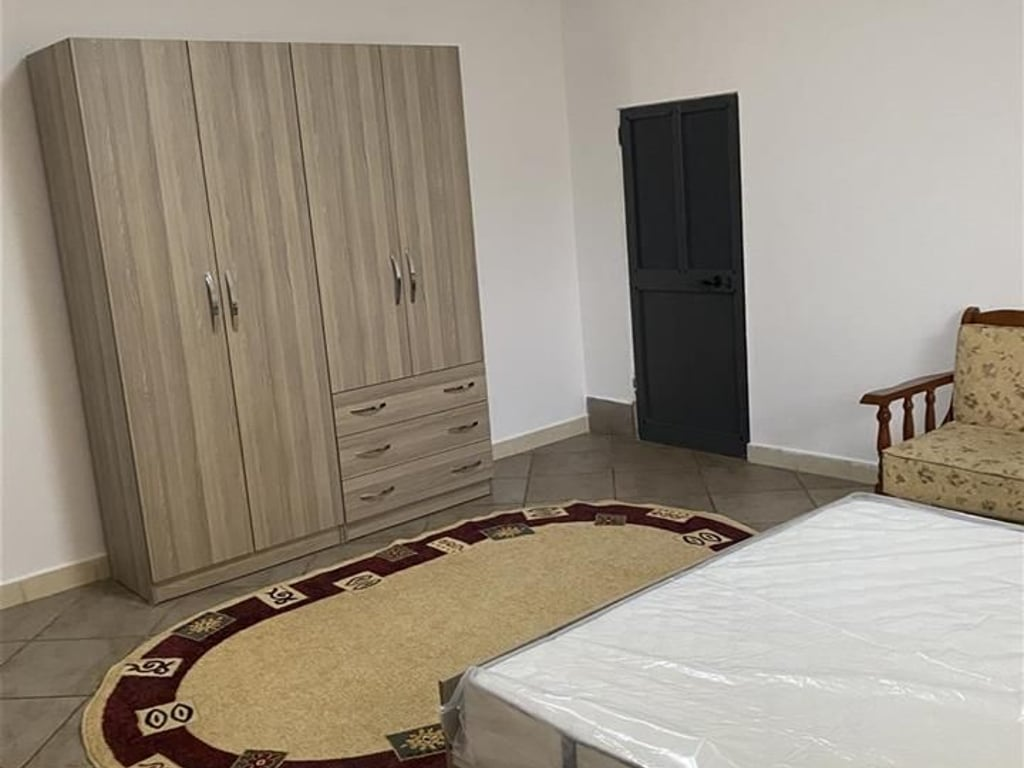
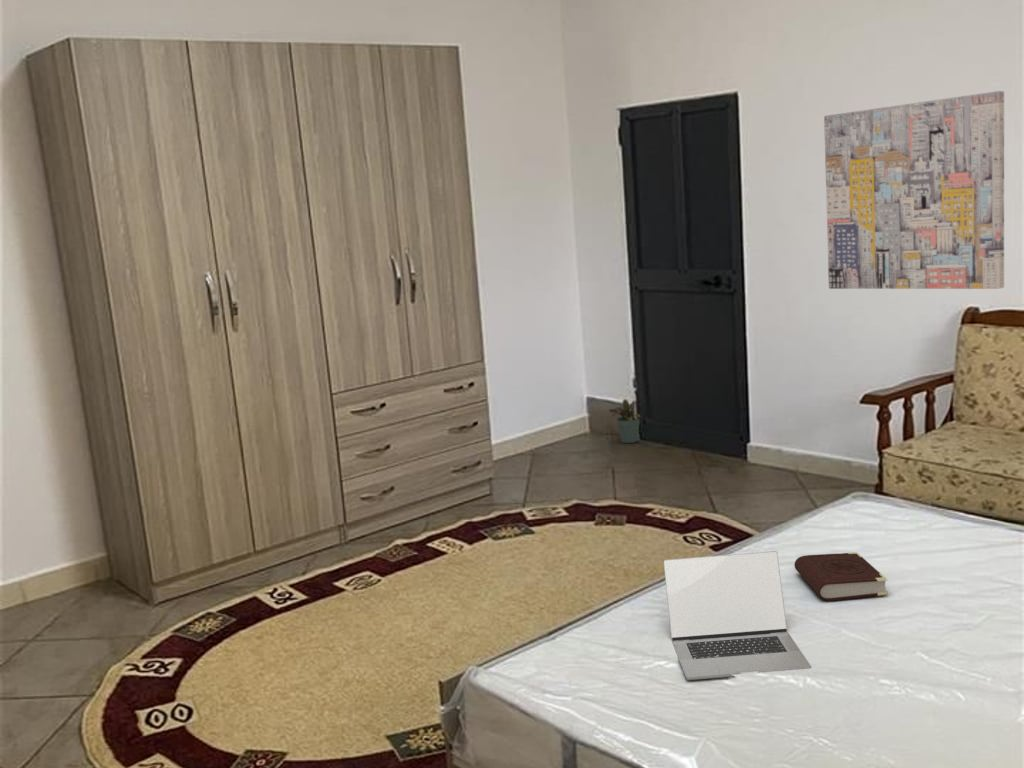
+ book [793,551,889,602]
+ laptop [662,550,812,681]
+ potted plant [608,398,641,444]
+ wall art [823,90,1005,290]
